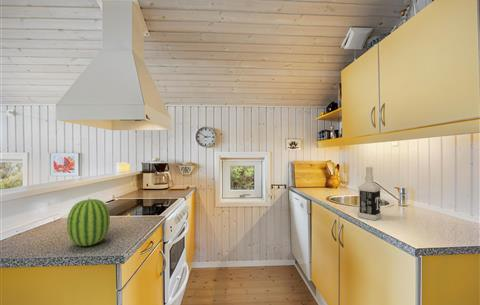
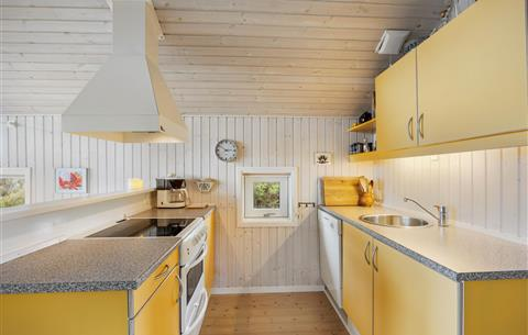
- vodka [357,166,382,221]
- fruit [66,197,111,247]
